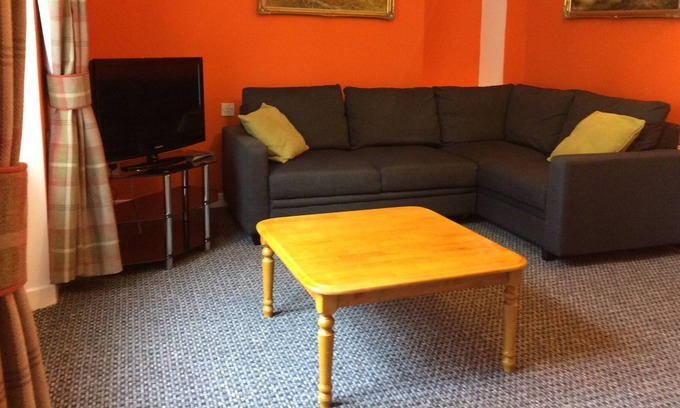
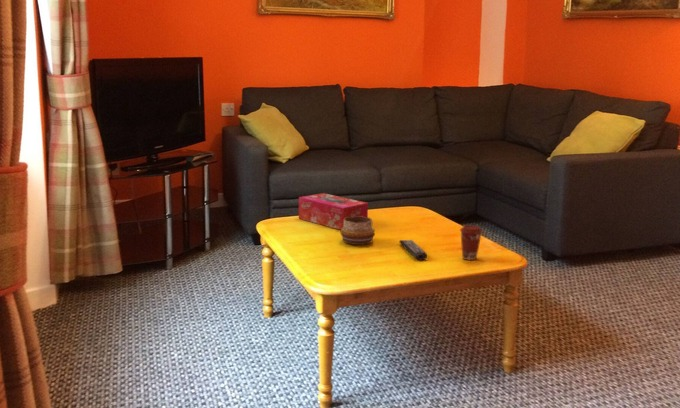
+ decorative bowl [340,216,376,246]
+ tissue box [298,192,369,231]
+ remote control [398,239,428,261]
+ coffee cup [459,224,484,261]
